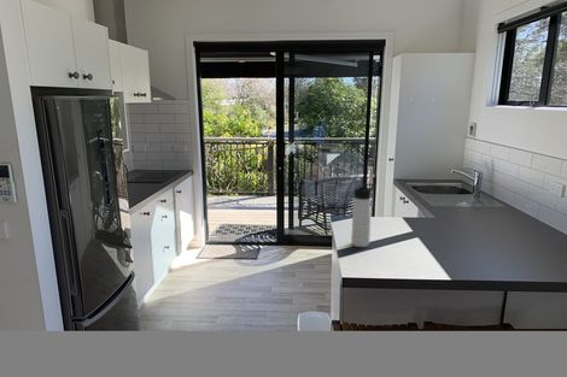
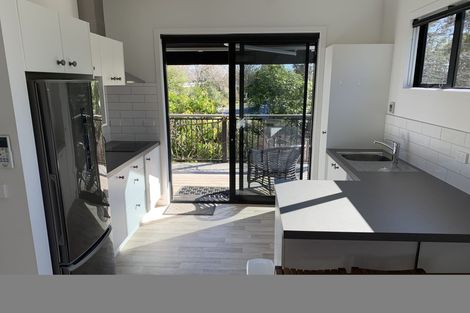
- thermos bottle [350,183,375,248]
